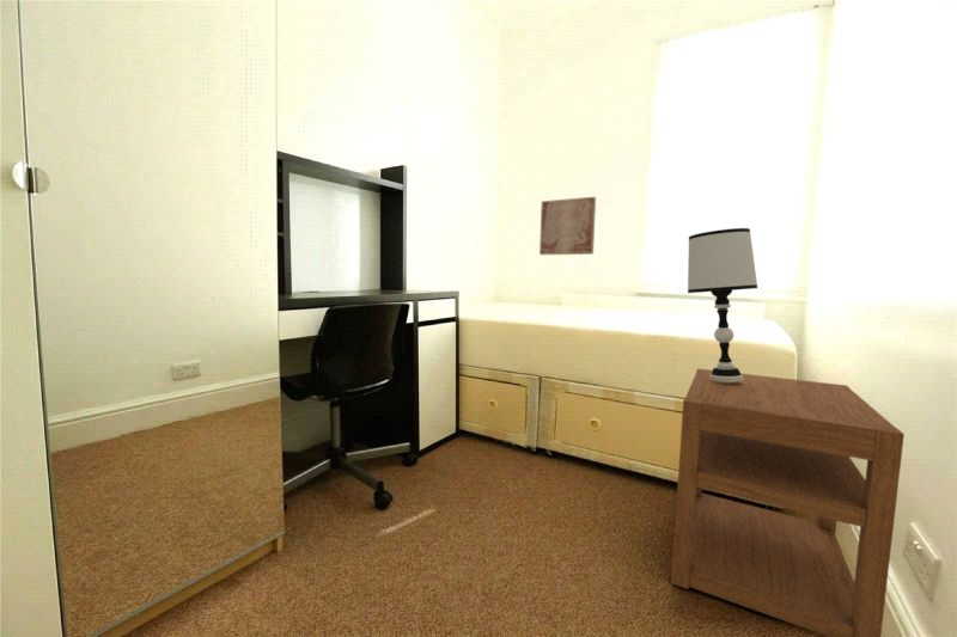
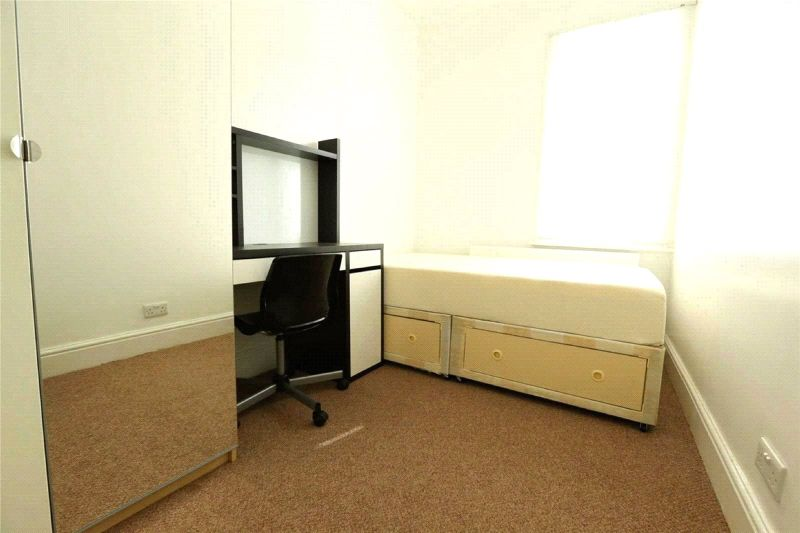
- nightstand [670,367,906,637]
- table lamp [687,227,758,382]
- wall art [538,196,597,256]
